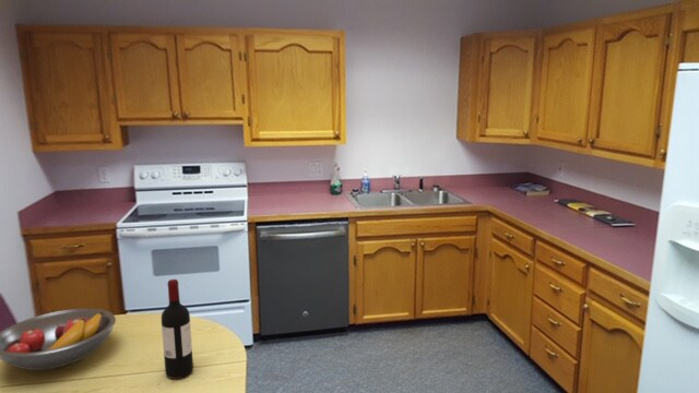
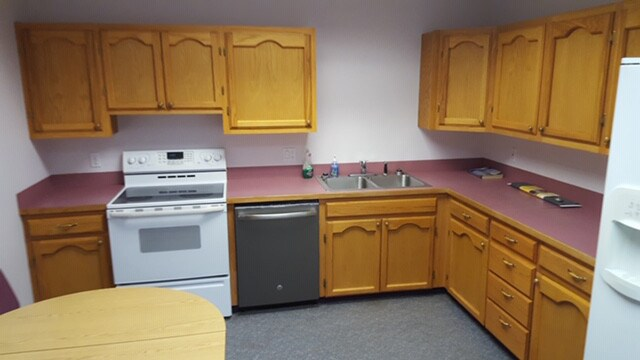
- wine bottle [161,278,194,380]
- fruit bowl [0,308,117,371]
